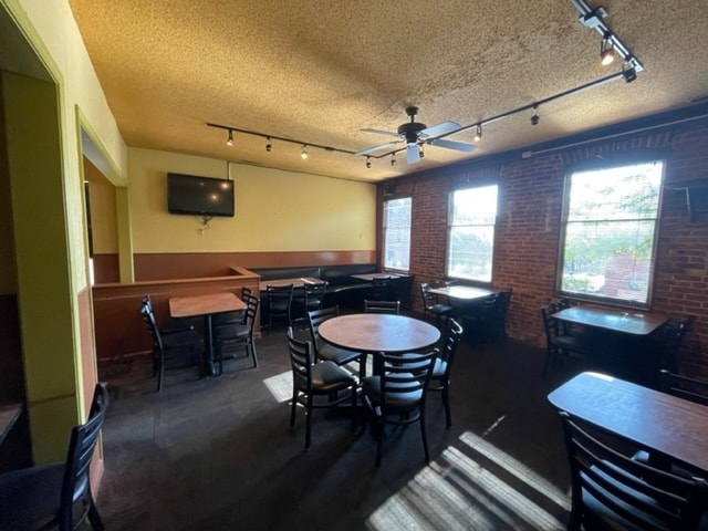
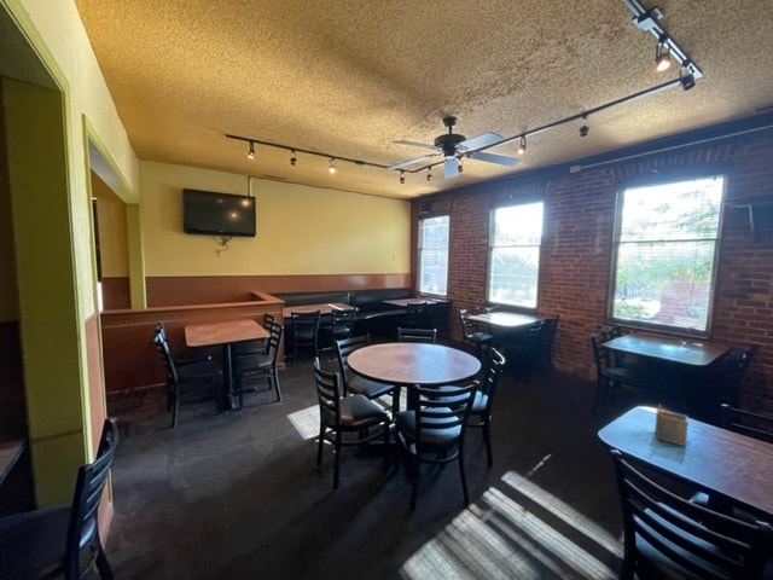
+ napkin holder [653,402,690,448]
